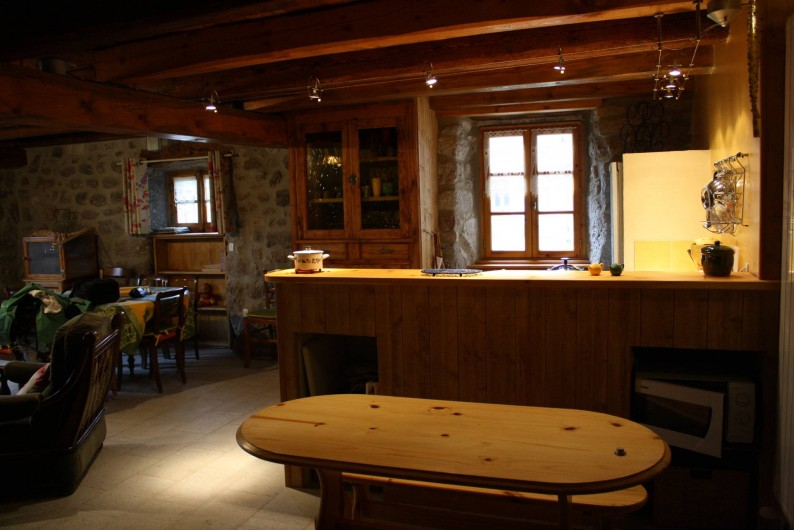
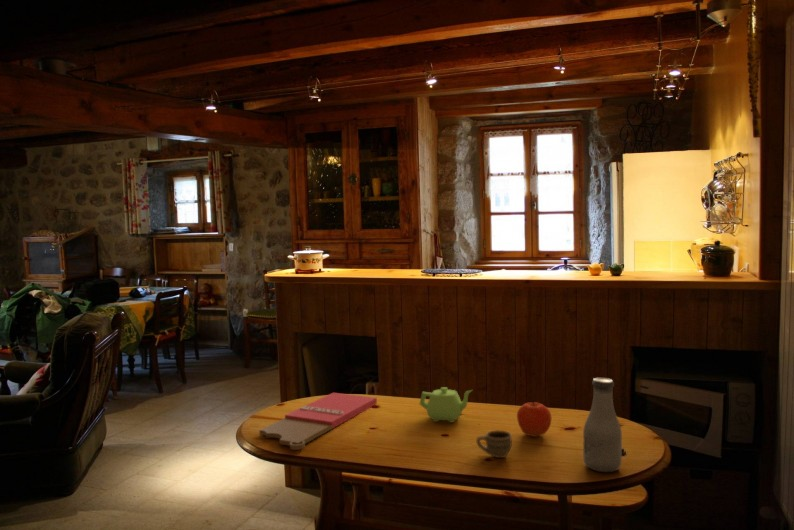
+ bottle [582,377,623,473]
+ cutting board [258,392,378,451]
+ fruit [516,402,552,438]
+ teapot [419,386,474,423]
+ cup [475,429,513,459]
